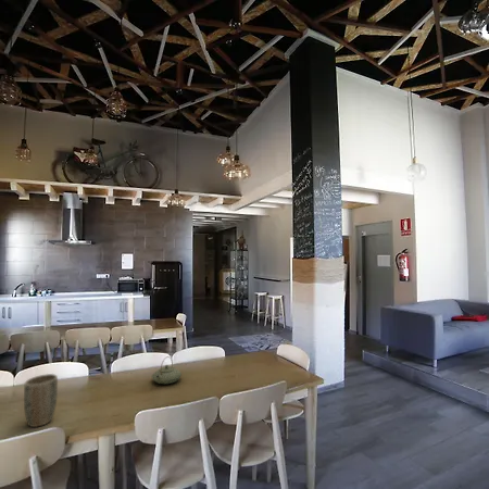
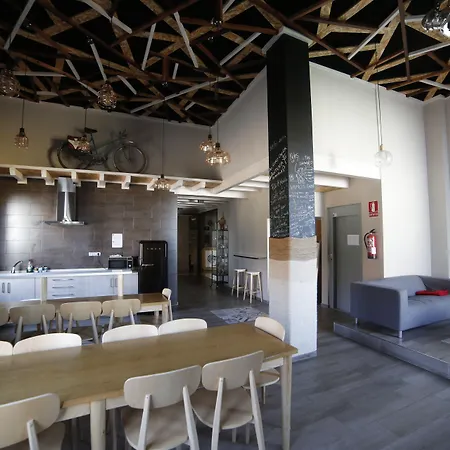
- teapot [151,355,183,385]
- plant pot [23,373,59,428]
